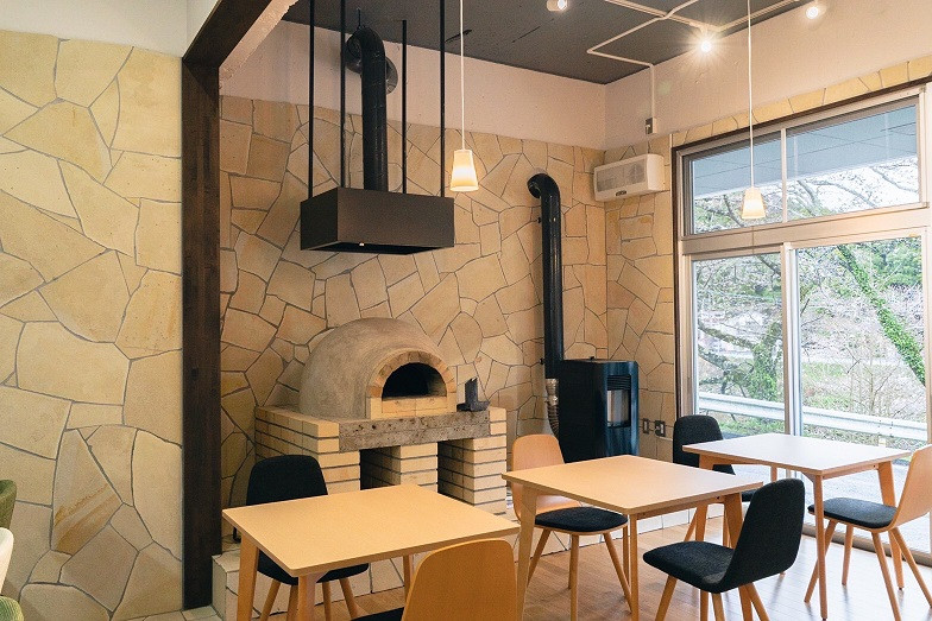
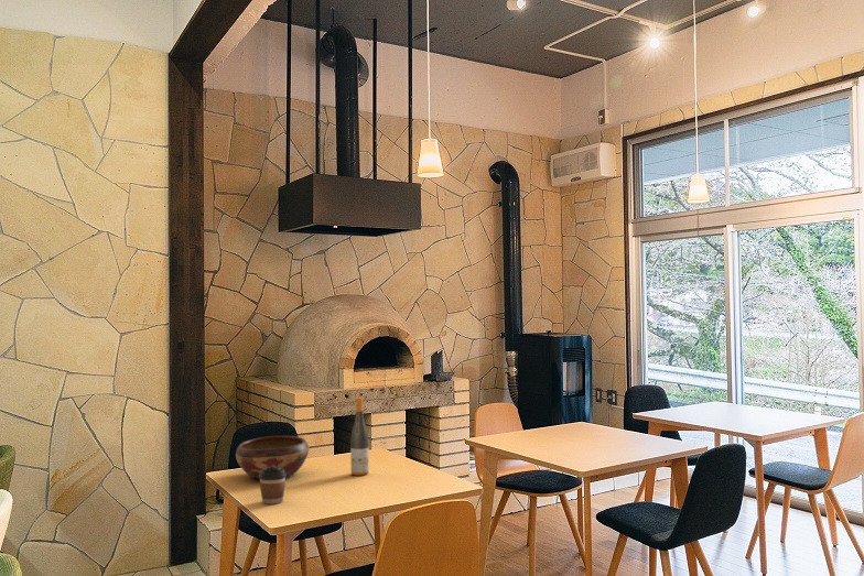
+ coffee cup [259,467,287,506]
+ decorative bowl [235,435,310,480]
+ wine bottle [349,396,369,477]
